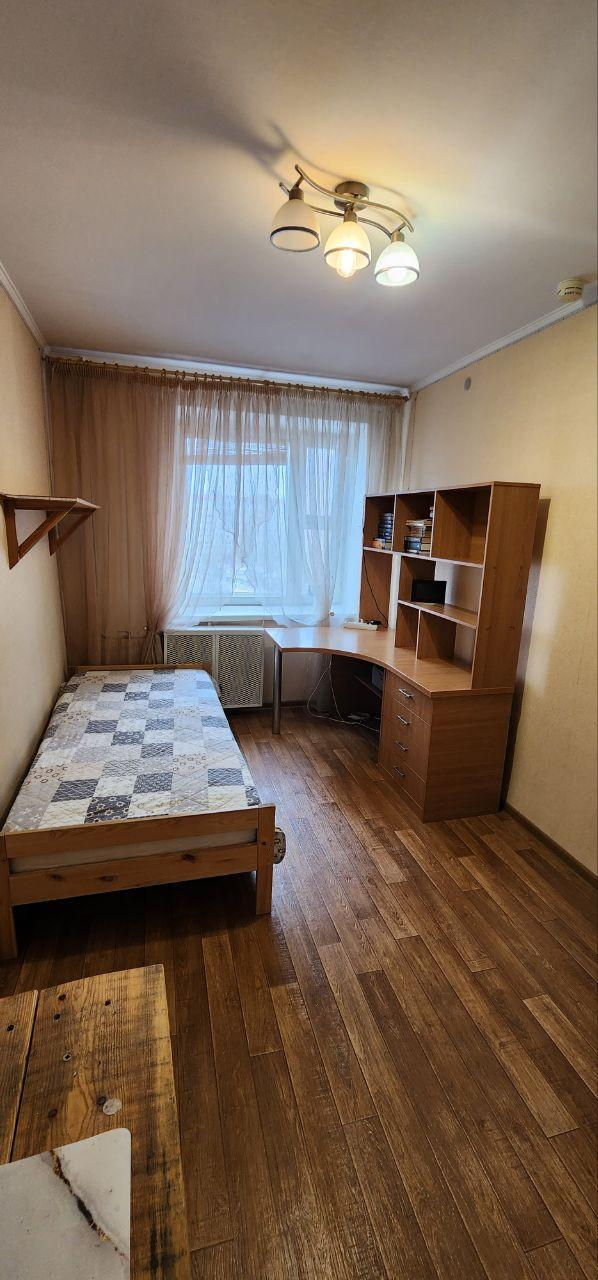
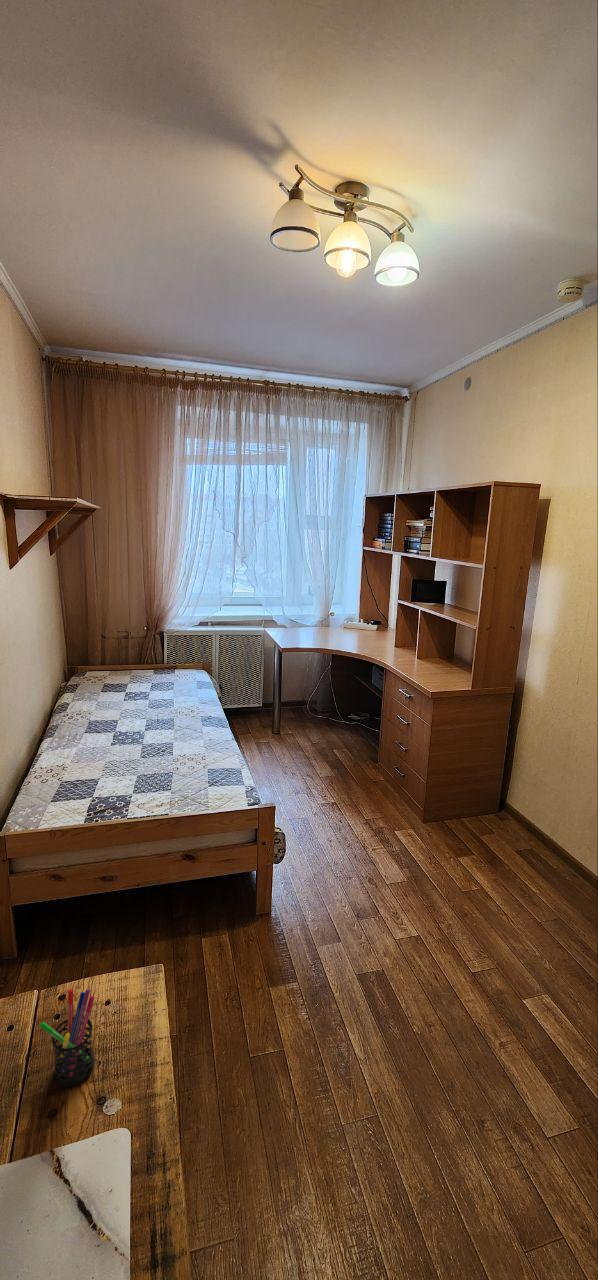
+ pen holder [39,988,95,1087]
